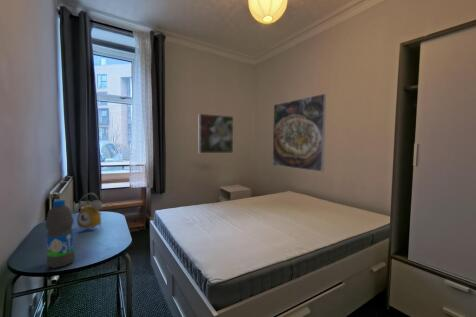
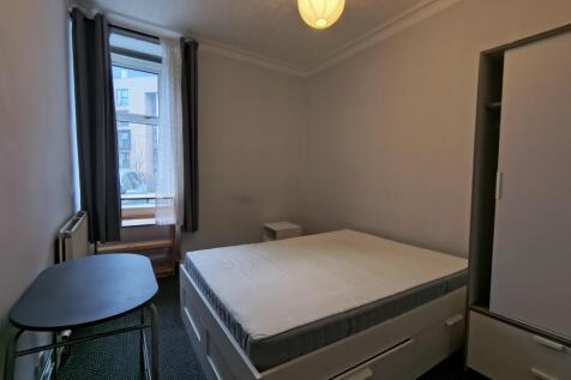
- water bottle [44,199,76,269]
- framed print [198,113,234,154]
- alarm clock [76,192,103,232]
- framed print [272,93,327,173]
